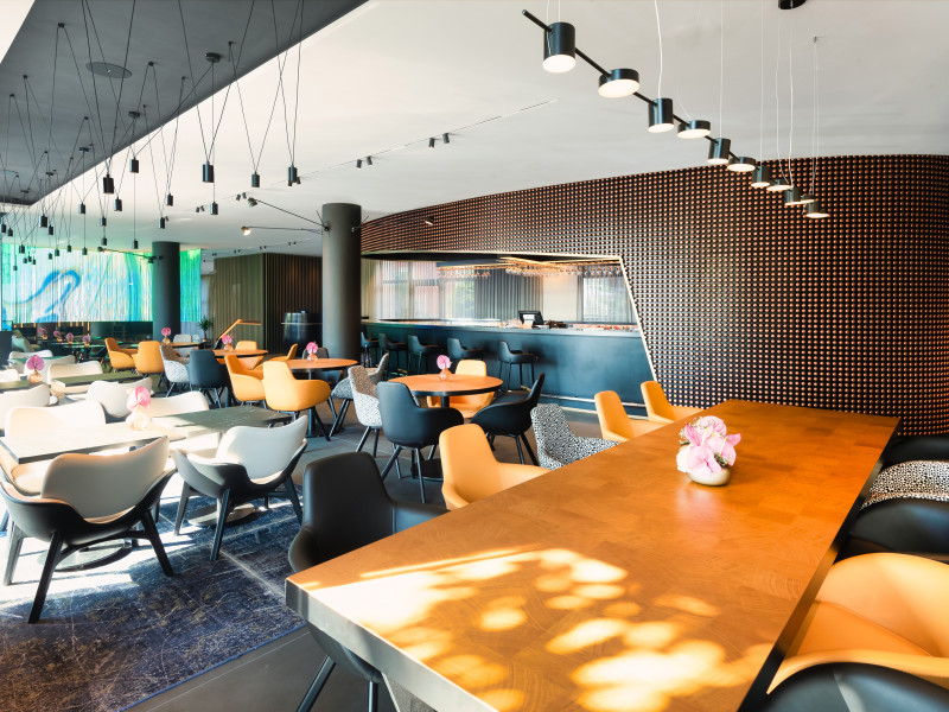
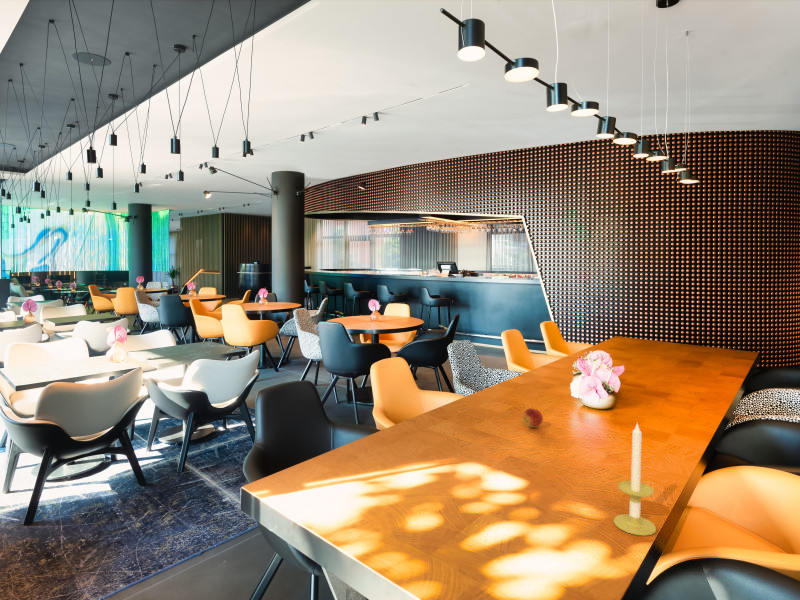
+ fruit [522,407,544,429]
+ candle [612,422,657,537]
